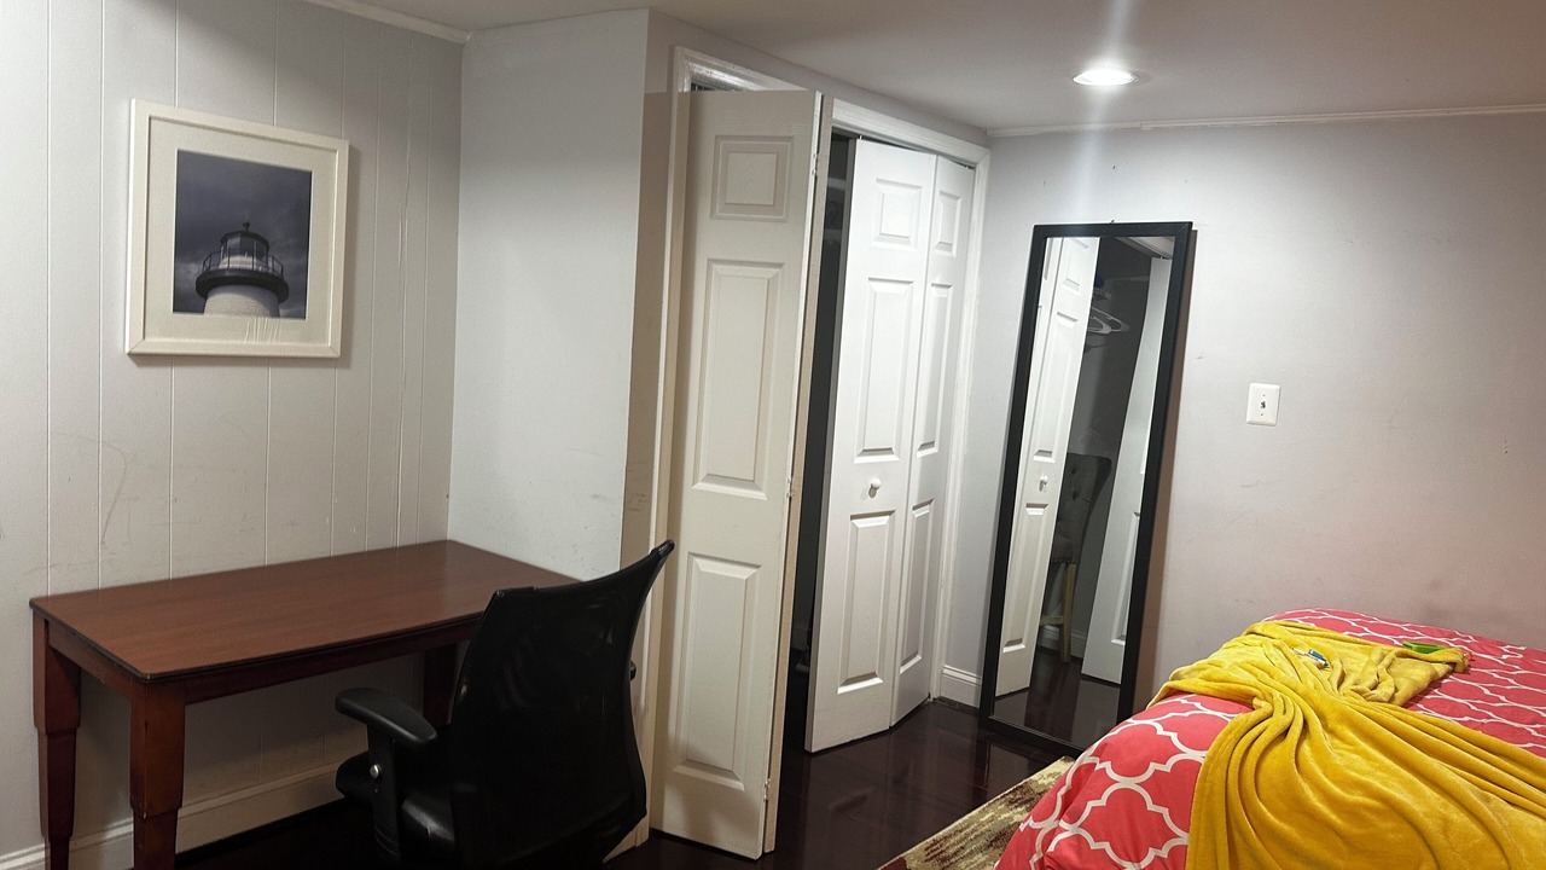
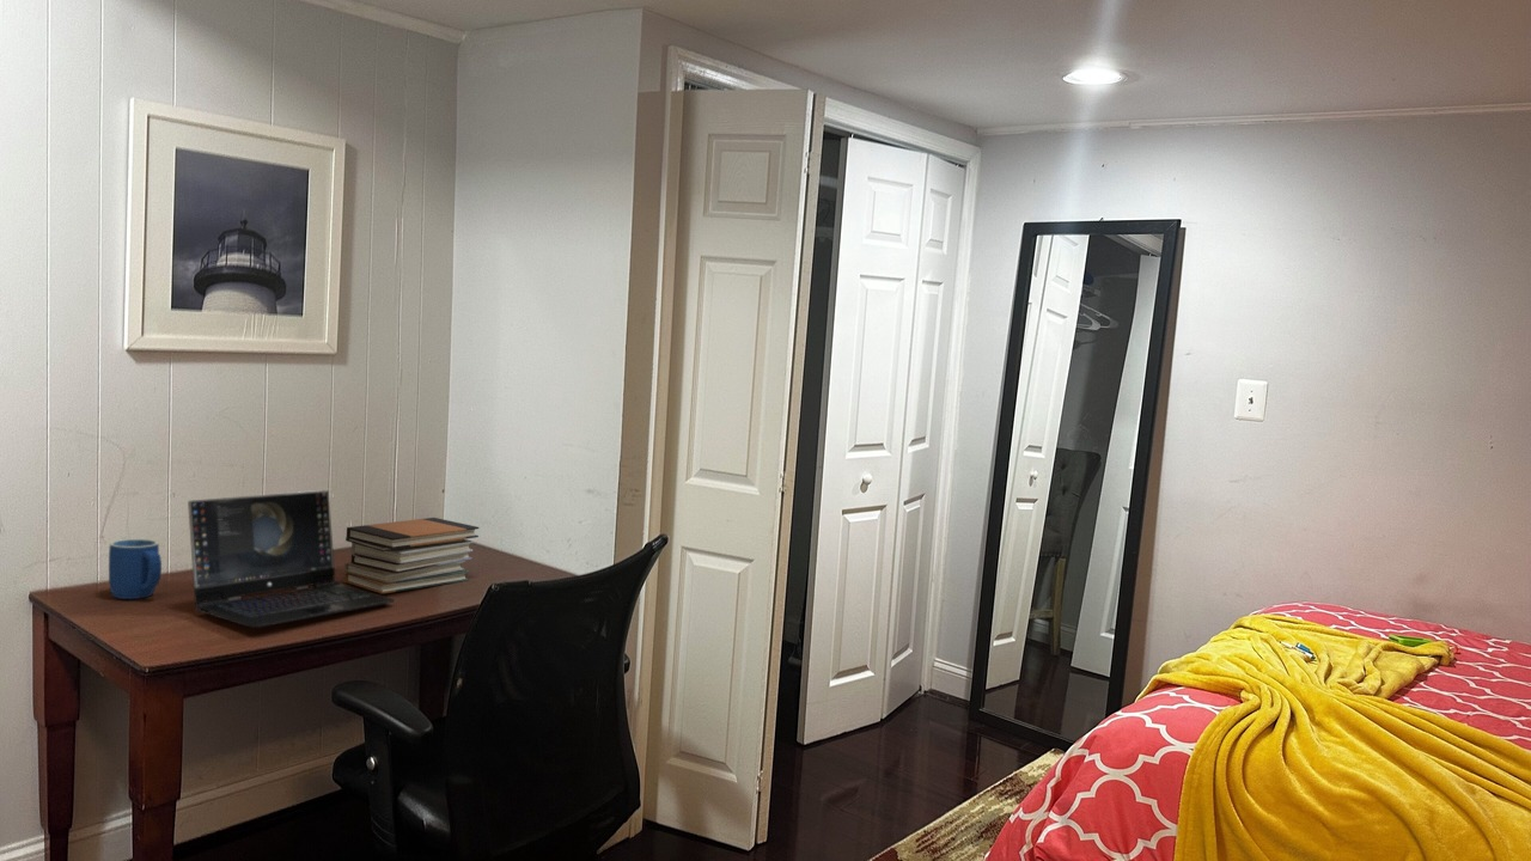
+ laptop [187,489,396,629]
+ book stack [343,517,480,596]
+ mug [108,538,163,600]
